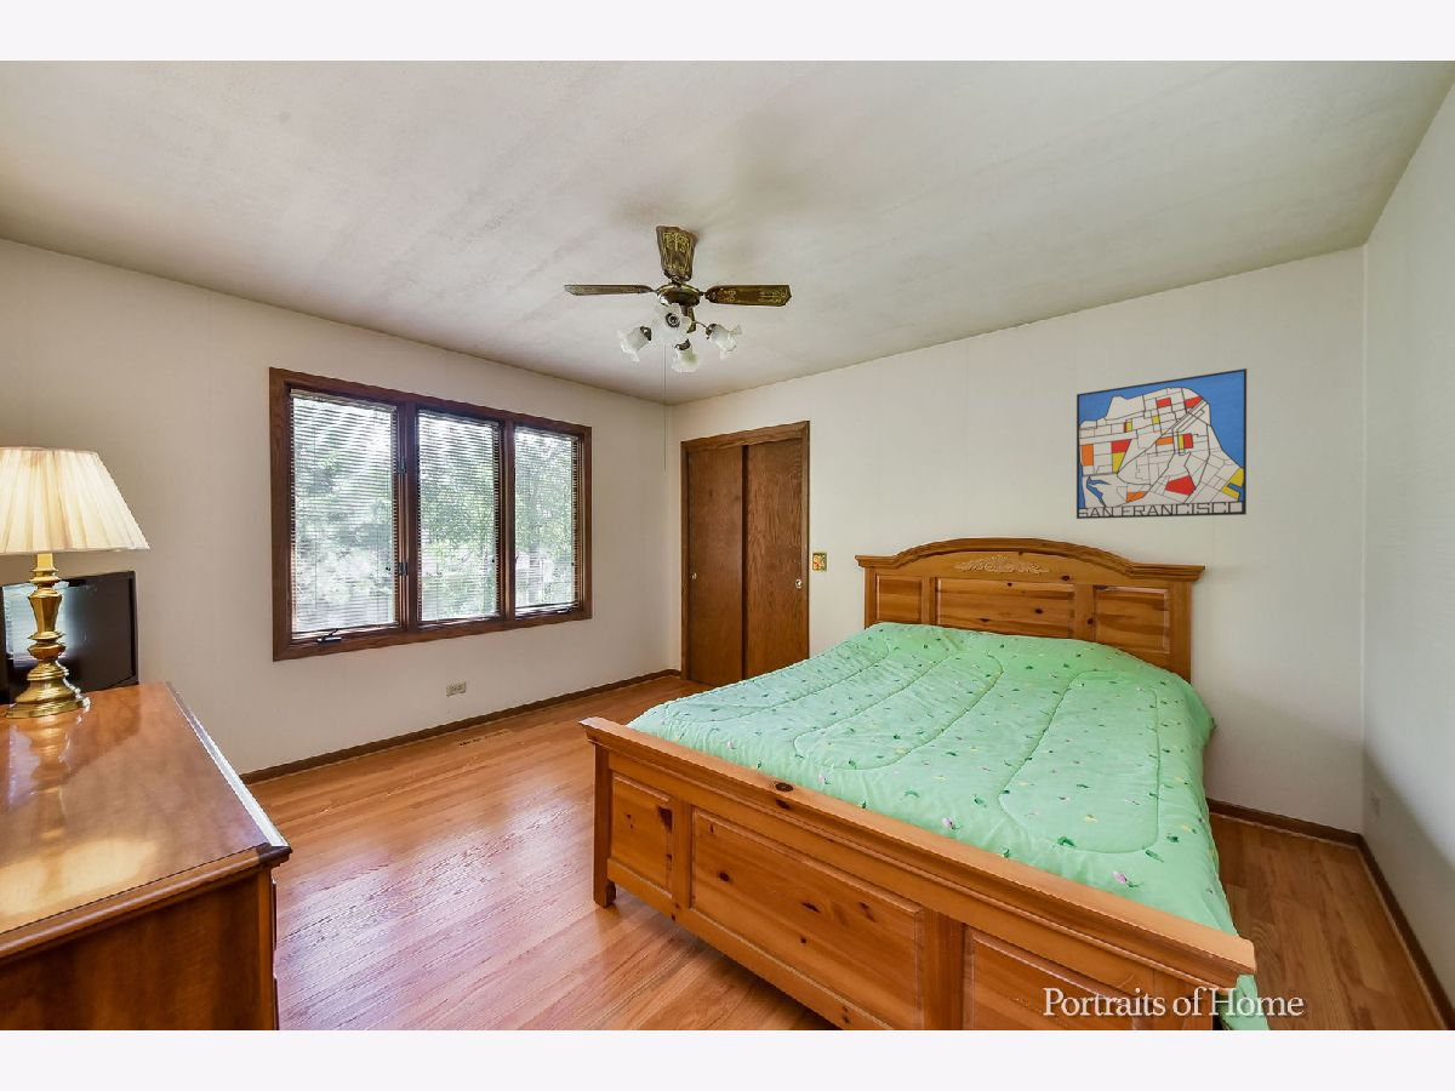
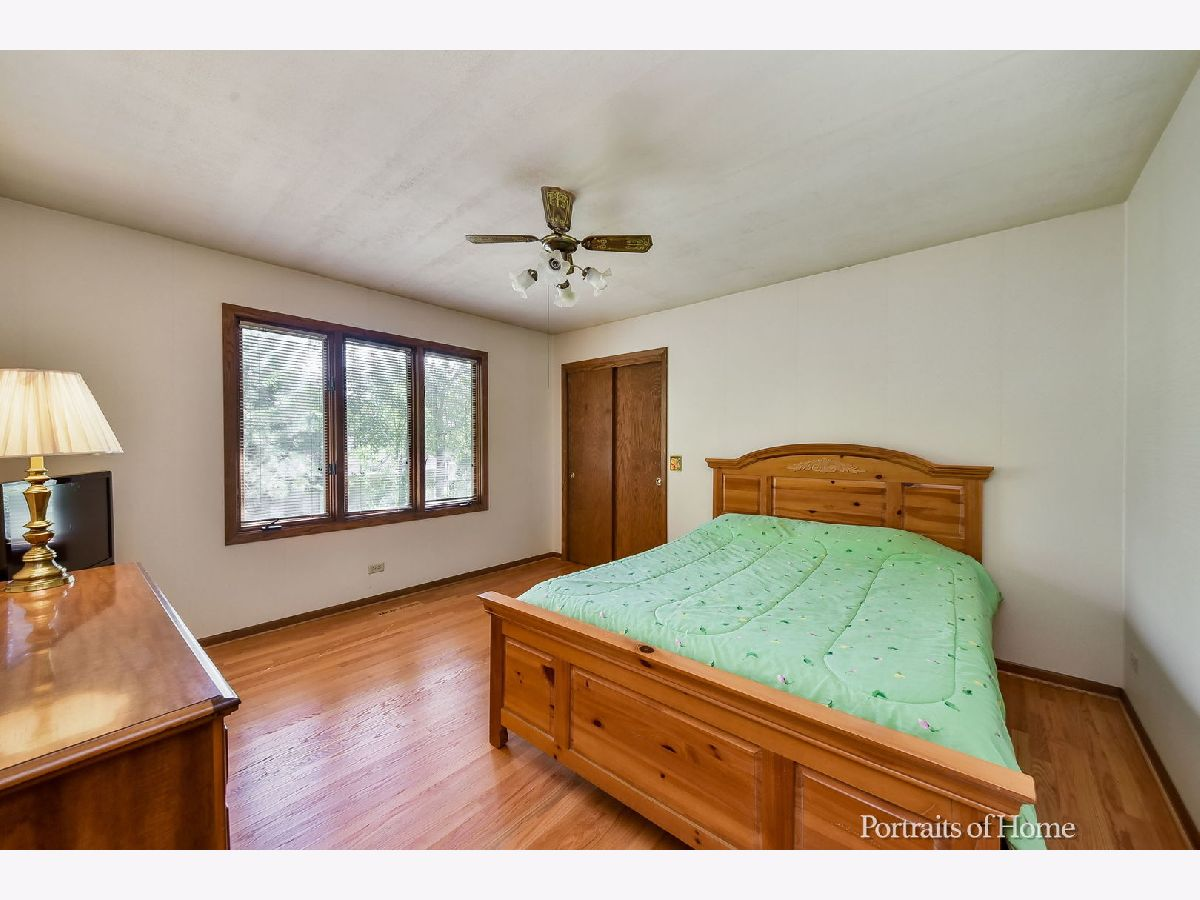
- wall art [1075,367,1248,520]
